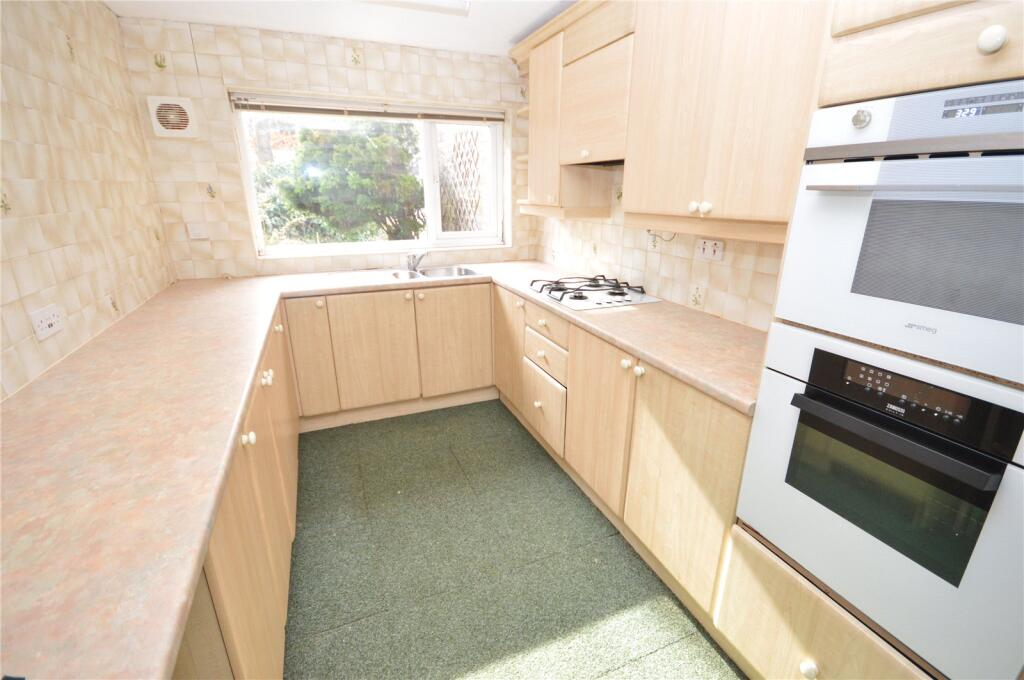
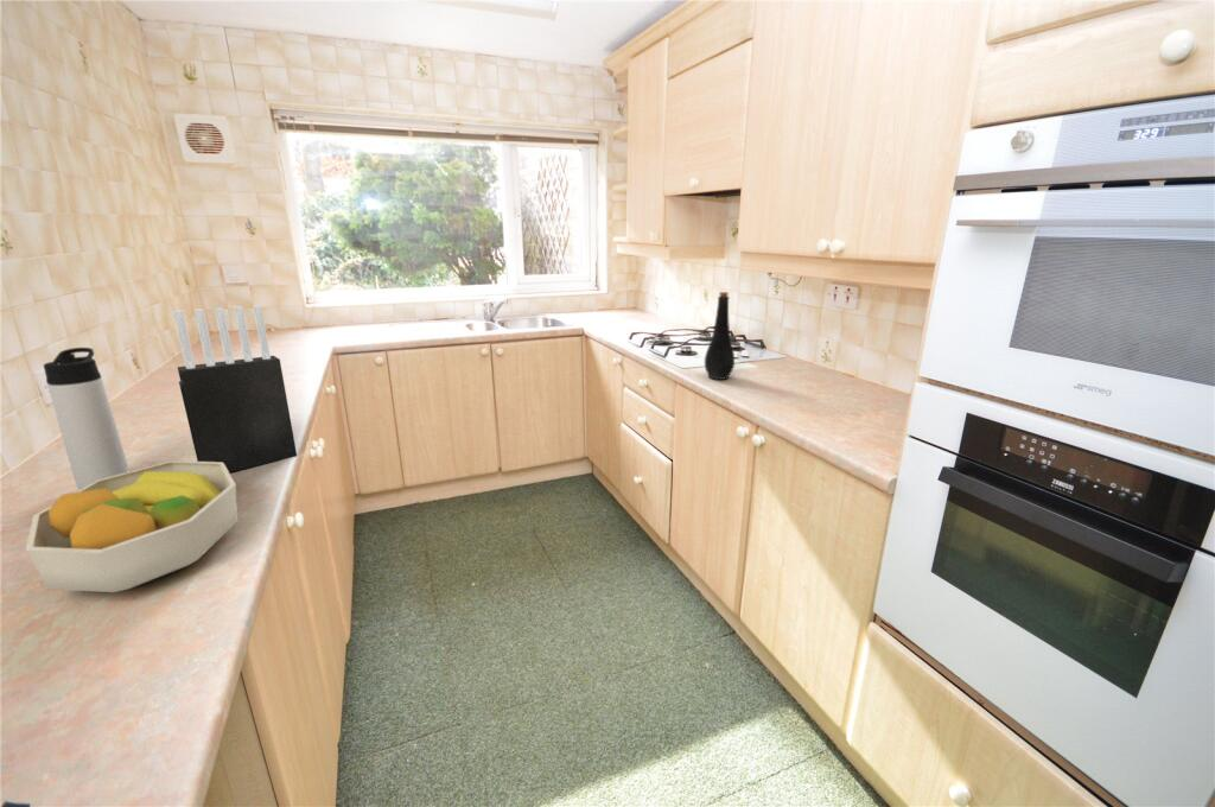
+ knife block [172,304,298,474]
+ fruit bowl [24,459,240,593]
+ bottle [704,291,736,381]
+ thermos bottle [43,347,131,490]
